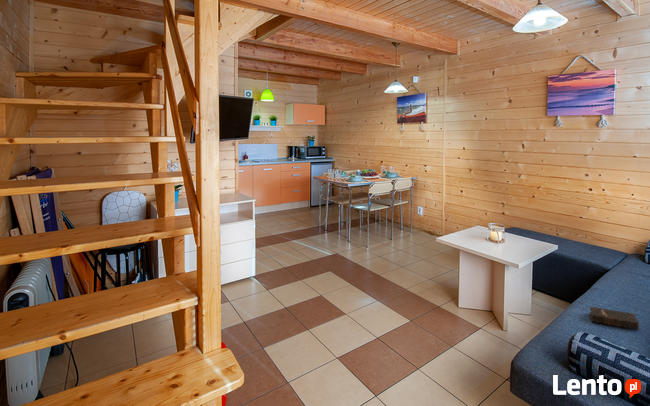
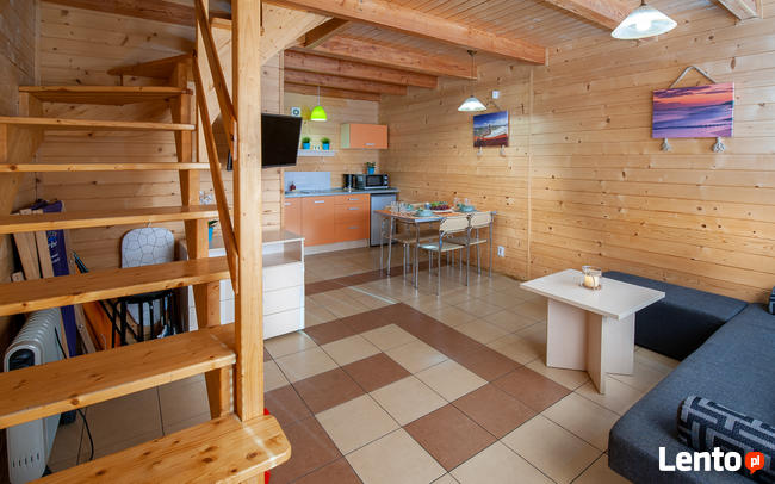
- hardback book [588,305,640,331]
